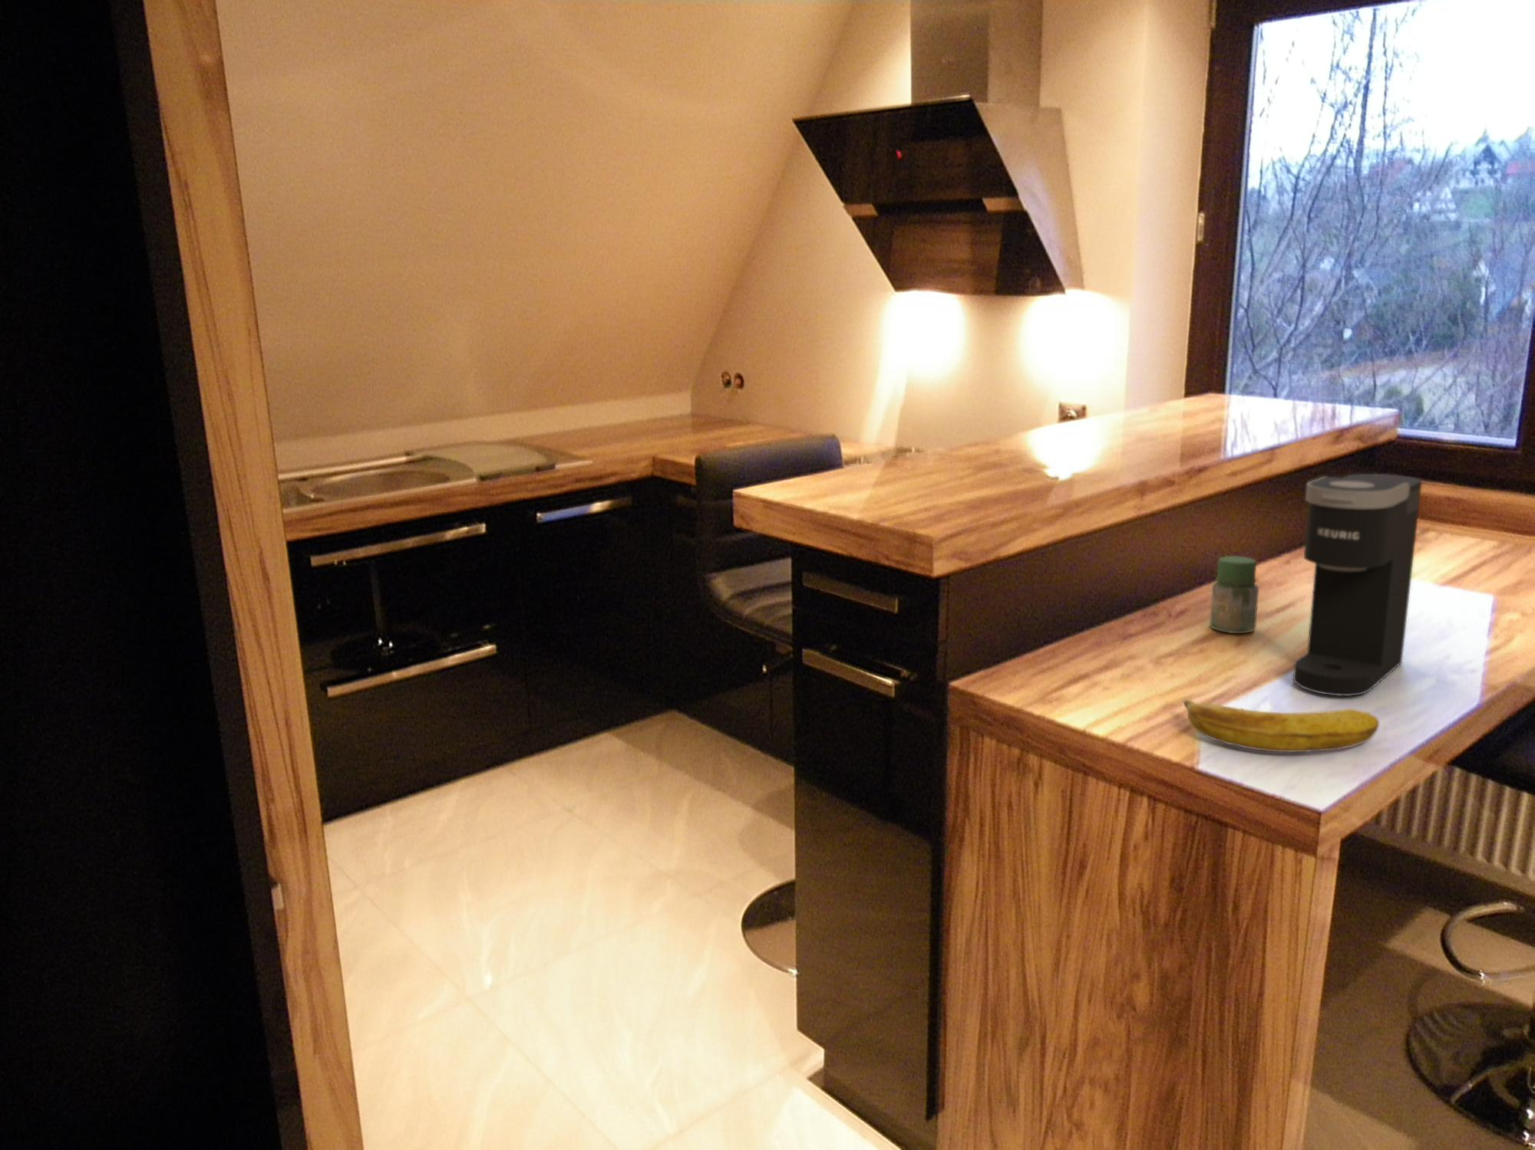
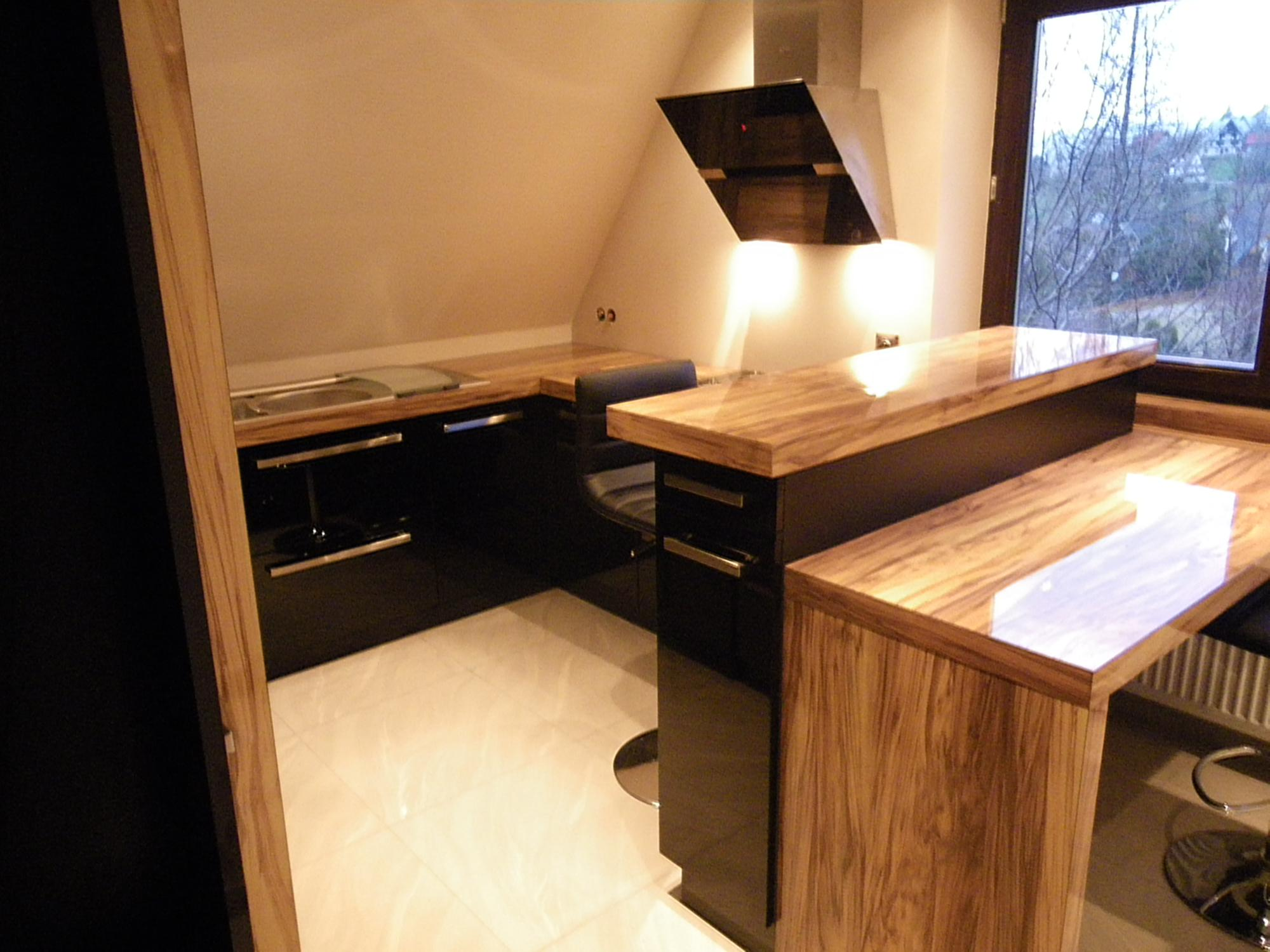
- jar [1209,554,1259,634]
- banana [1183,699,1380,753]
- coffee maker [1292,474,1423,697]
